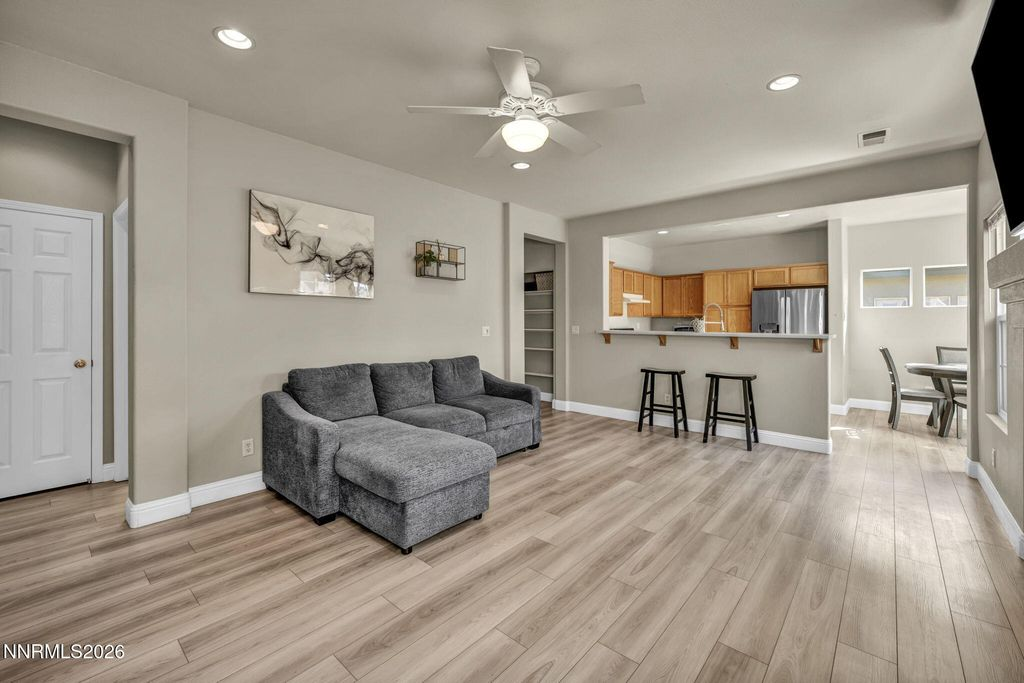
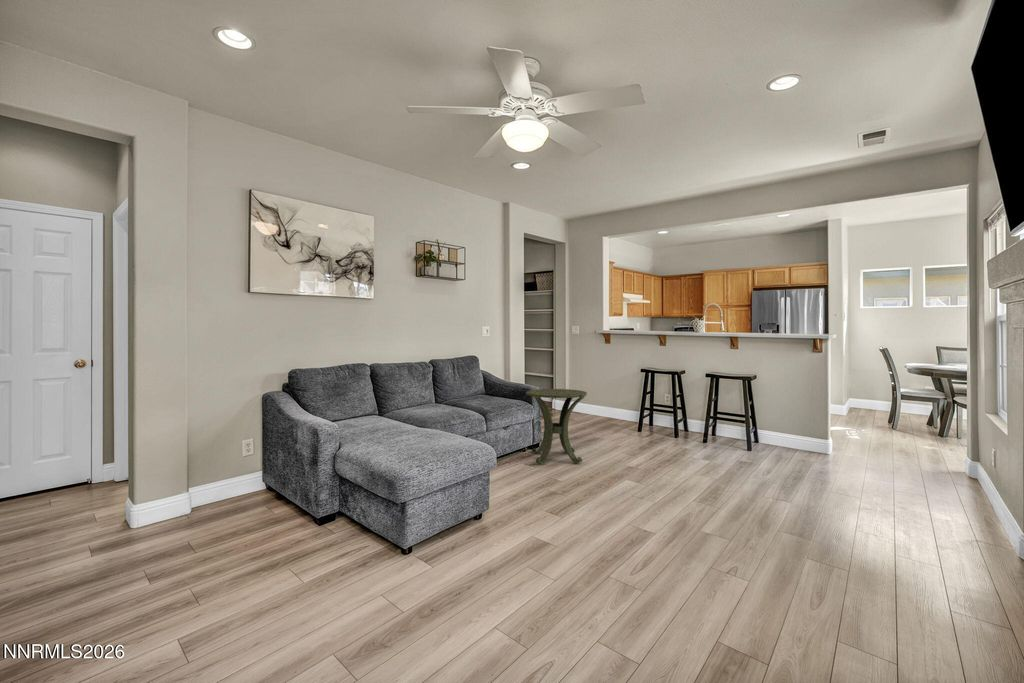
+ side table [525,388,588,465]
